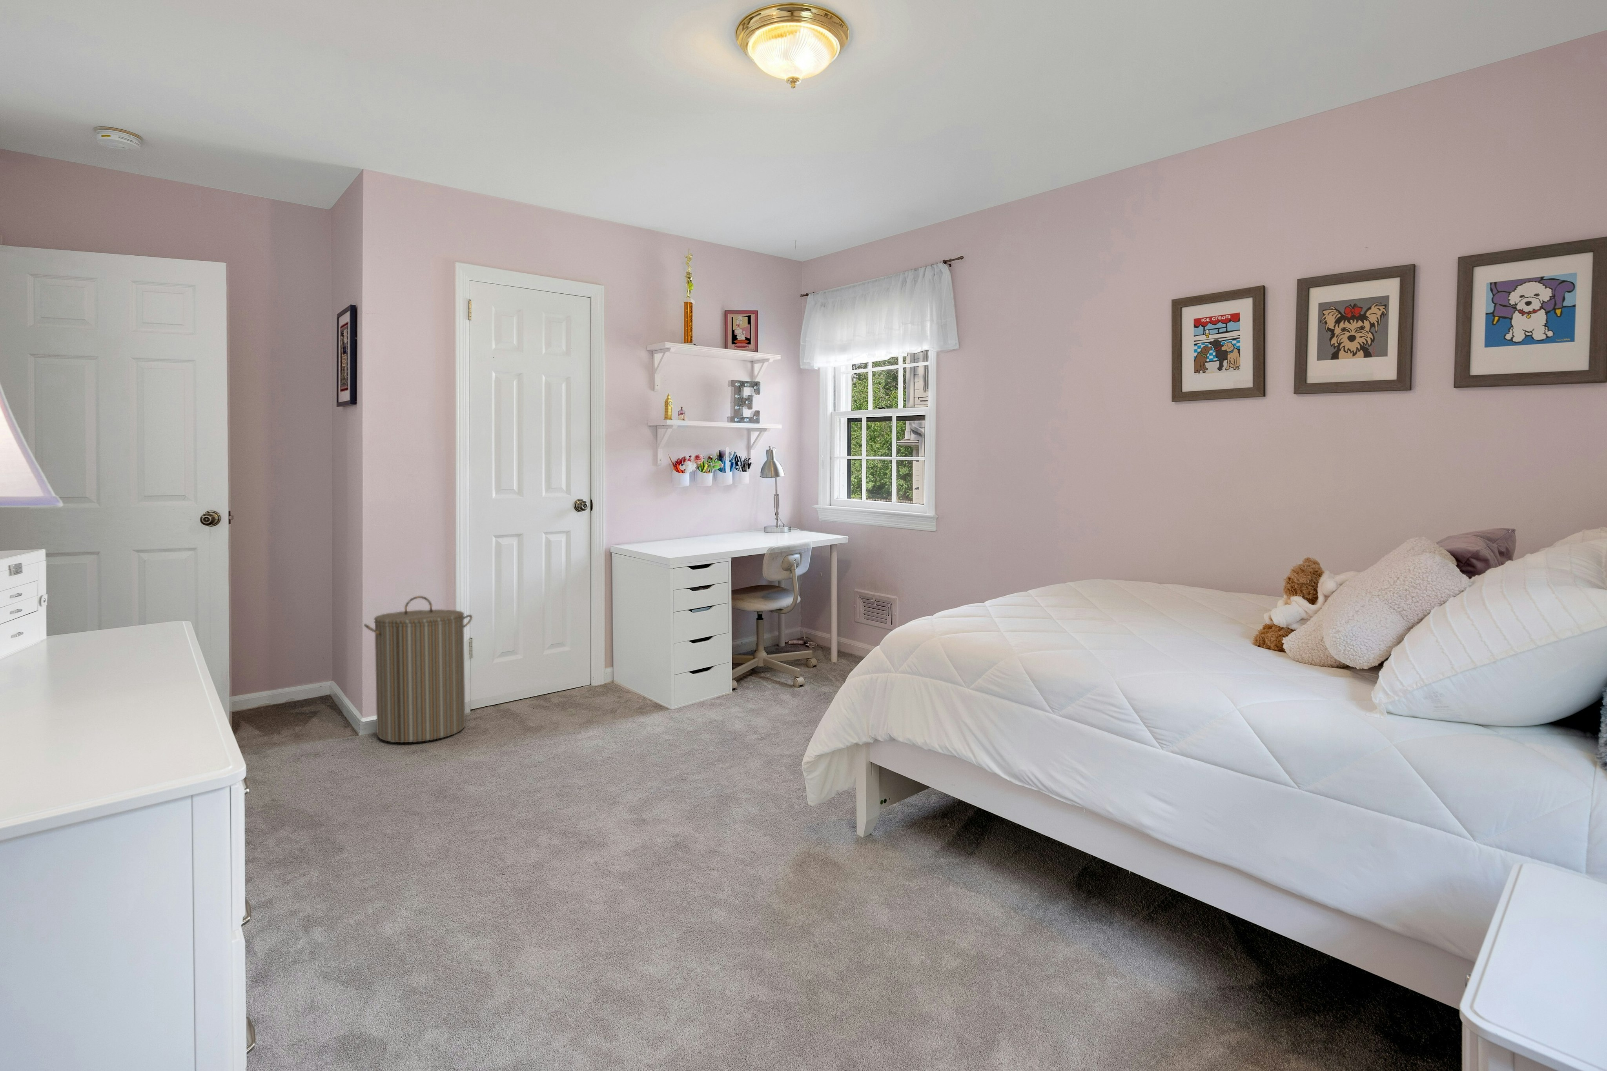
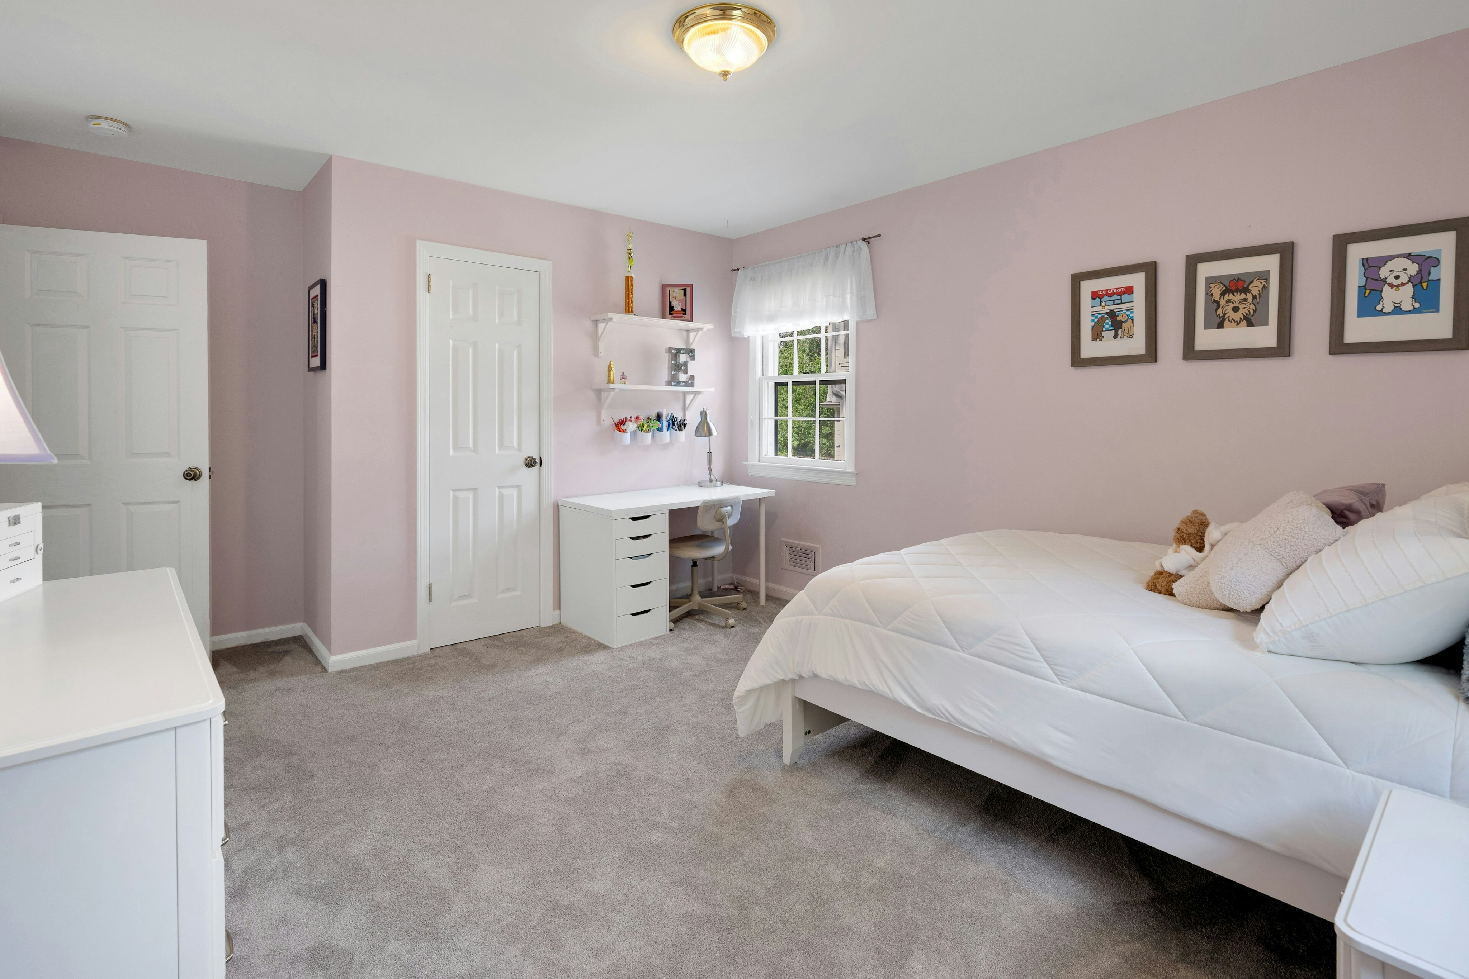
- laundry hamper [363,595,472,742]
